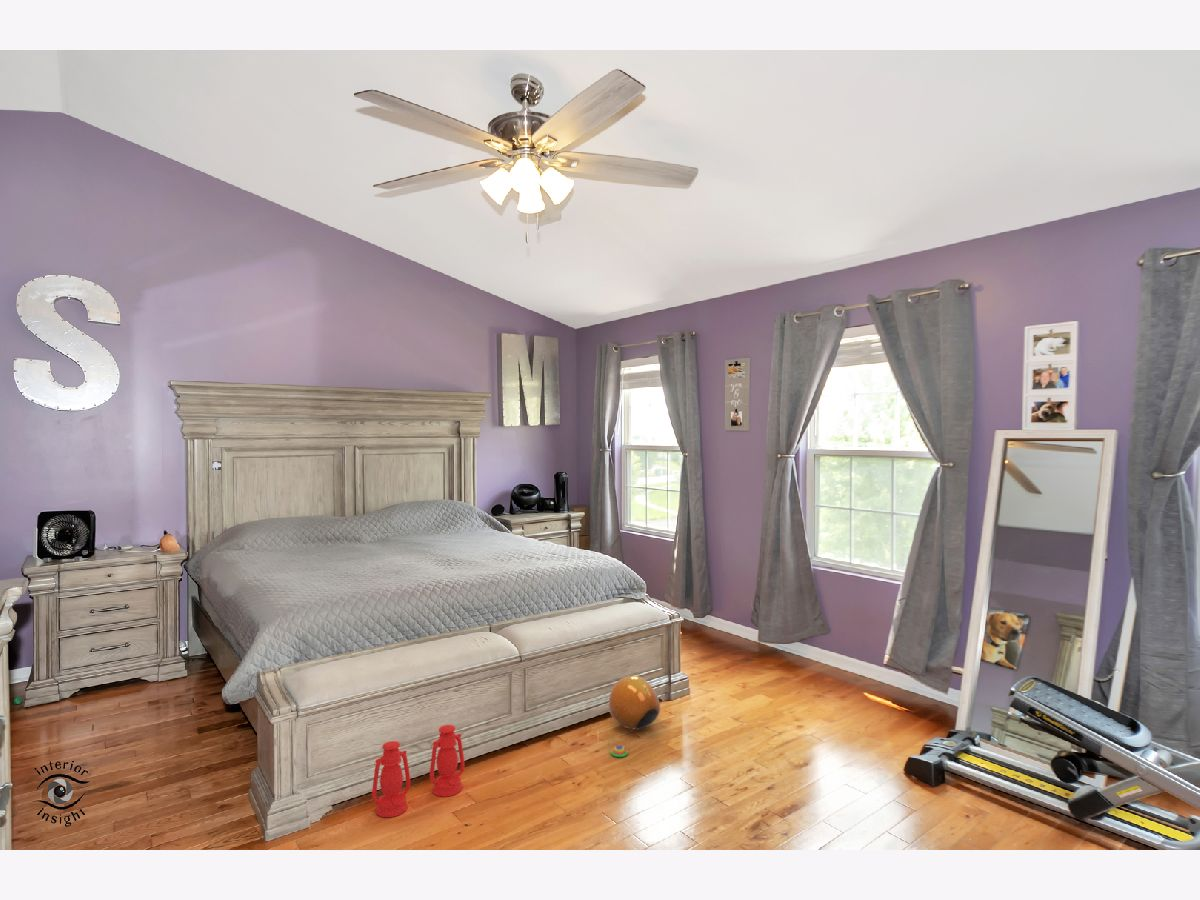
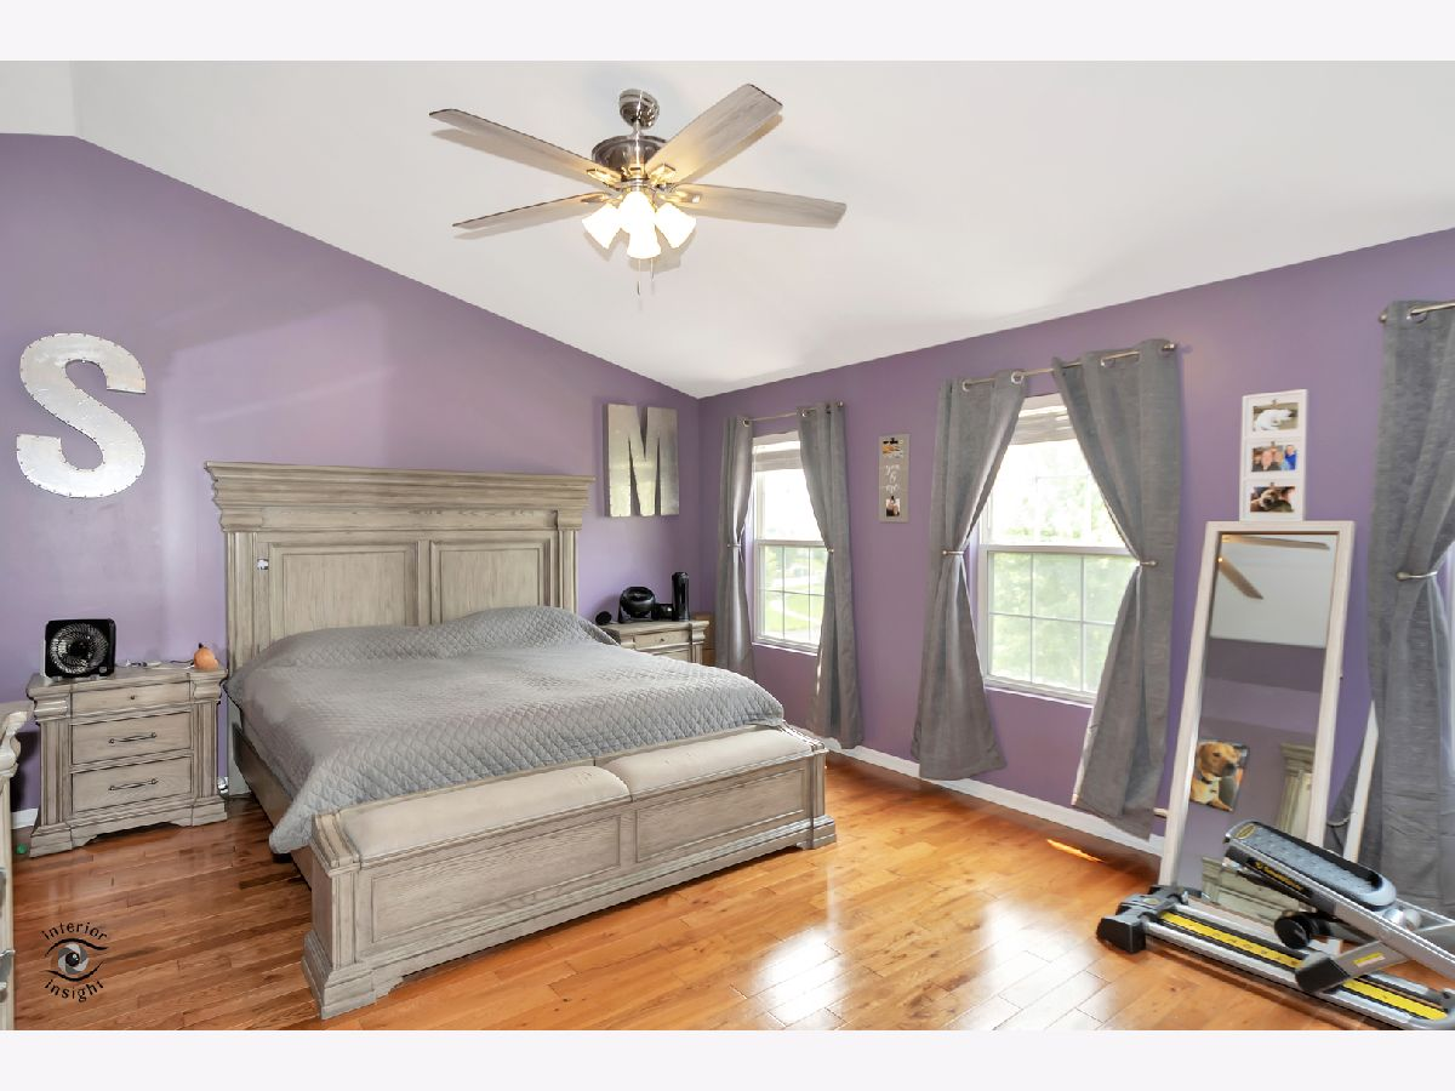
- lantern [371,724,466,818]
- ball [607,675,661,731]
- stacking toy [607,738,629,758]
